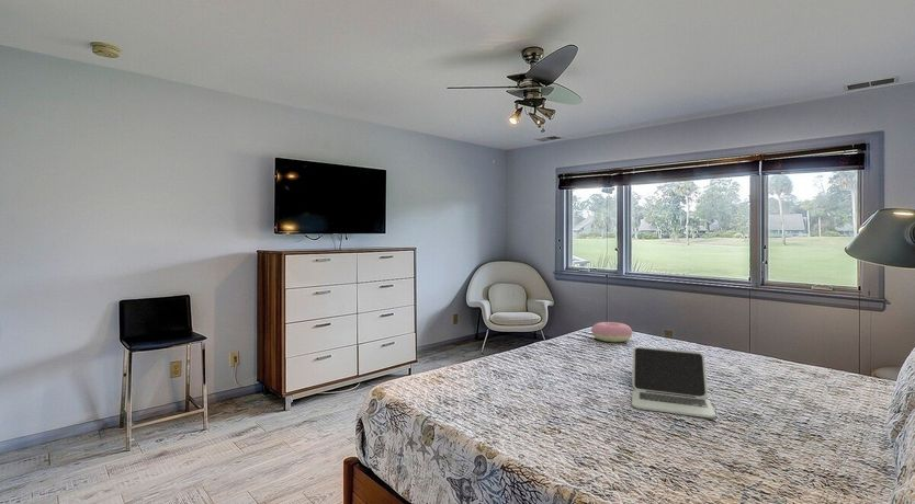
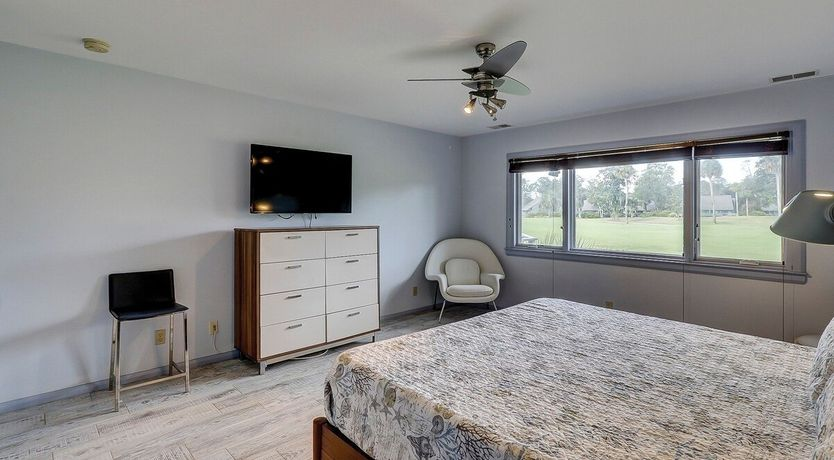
- laptop [631,346,716,419]
- cushion [590,321,634,343]
